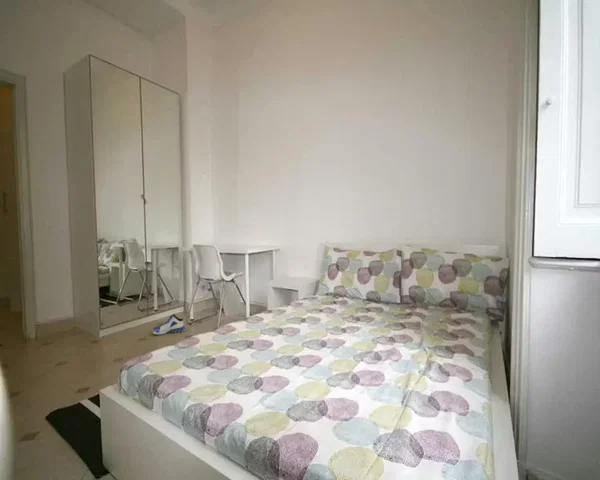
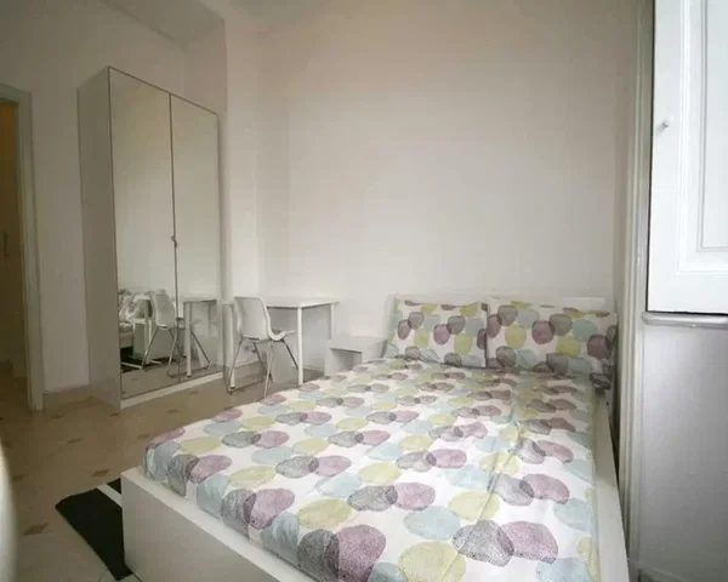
- sneaker [152,313,187,336]
